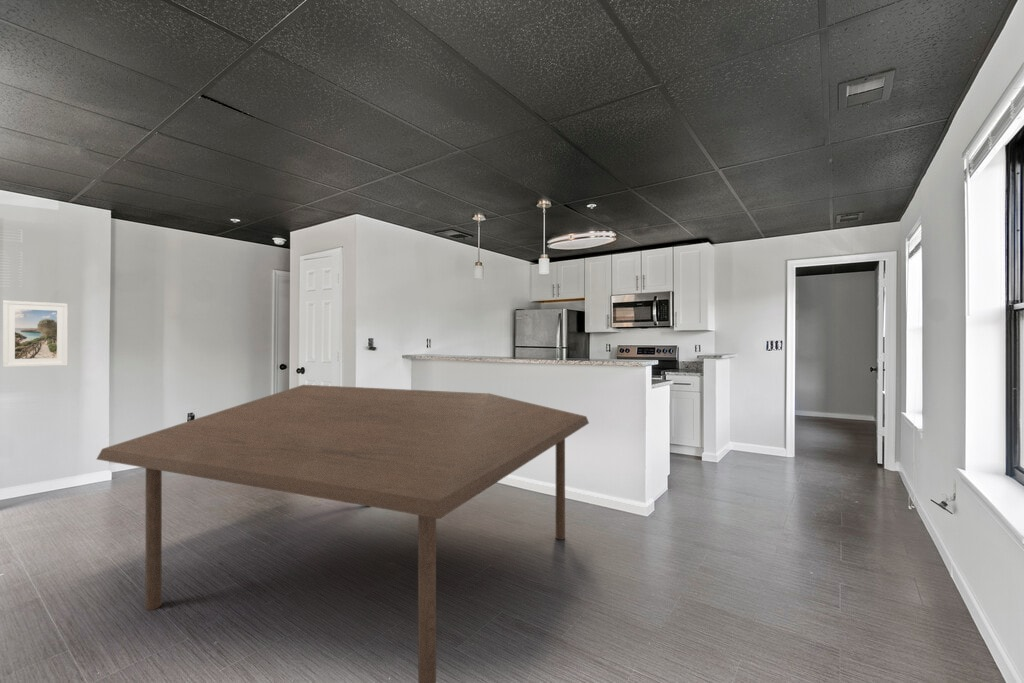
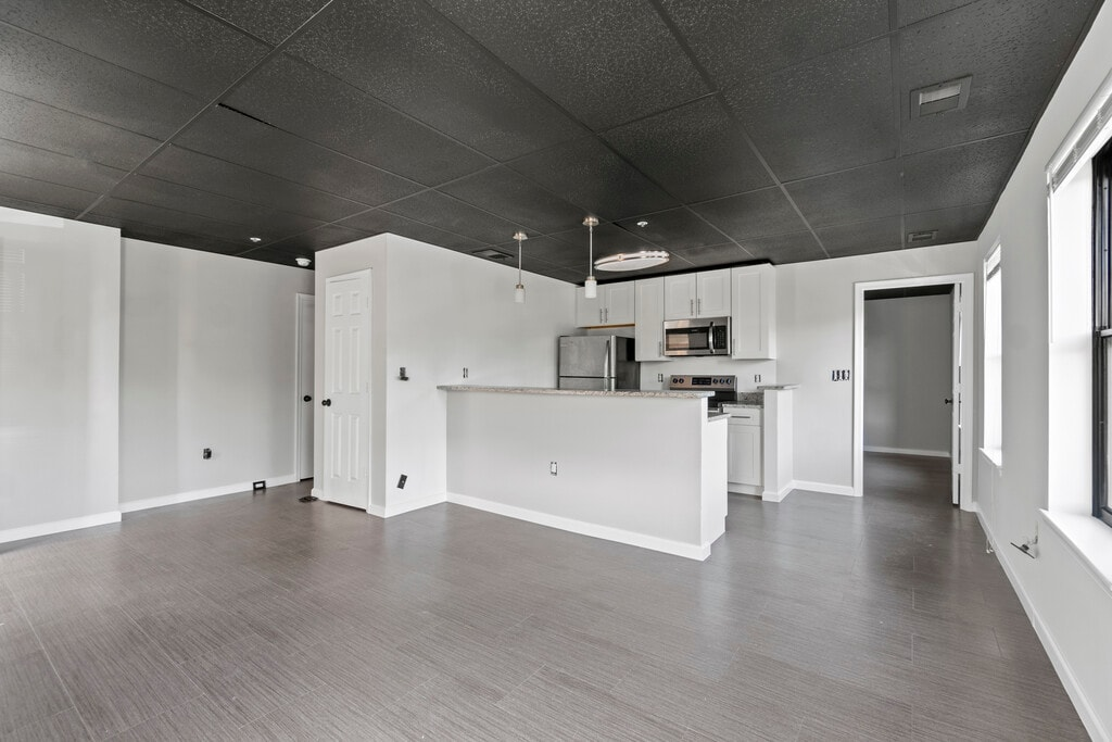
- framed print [2,300,68,368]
- dining table [96,384,590,683]
